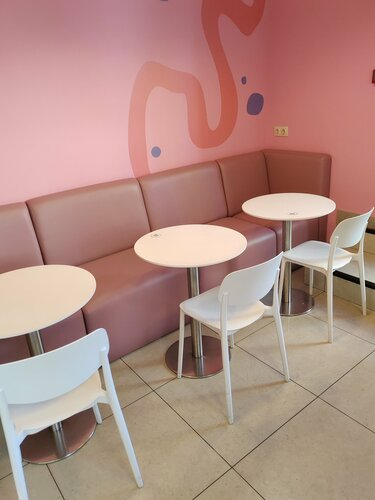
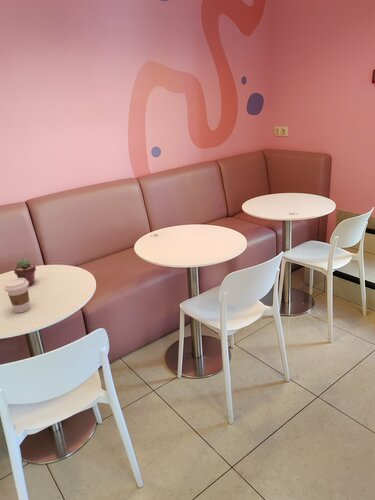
+ potted succulent [13,258,37,287]
+ coffee cup [3,278,31,314]
